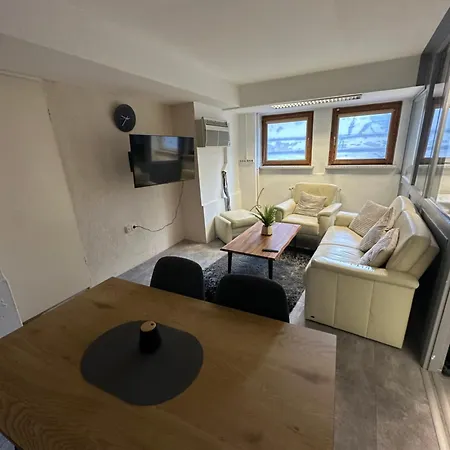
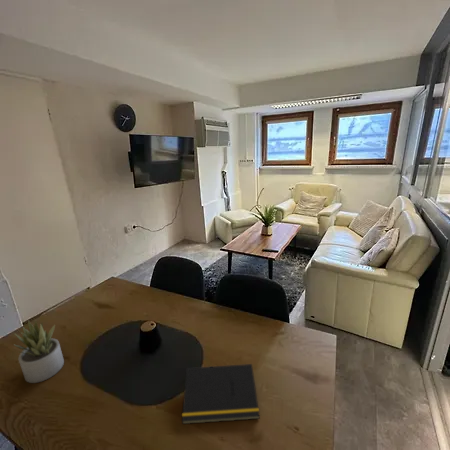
+ notepad [181,363,261,425]
+ succulent plant [12,320,65,384]
